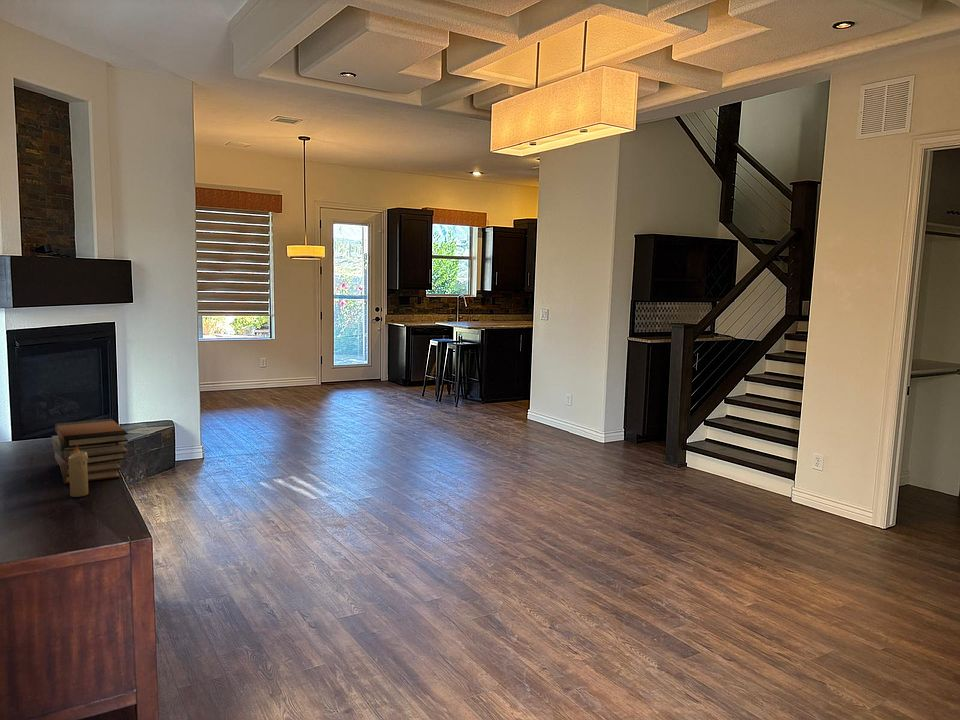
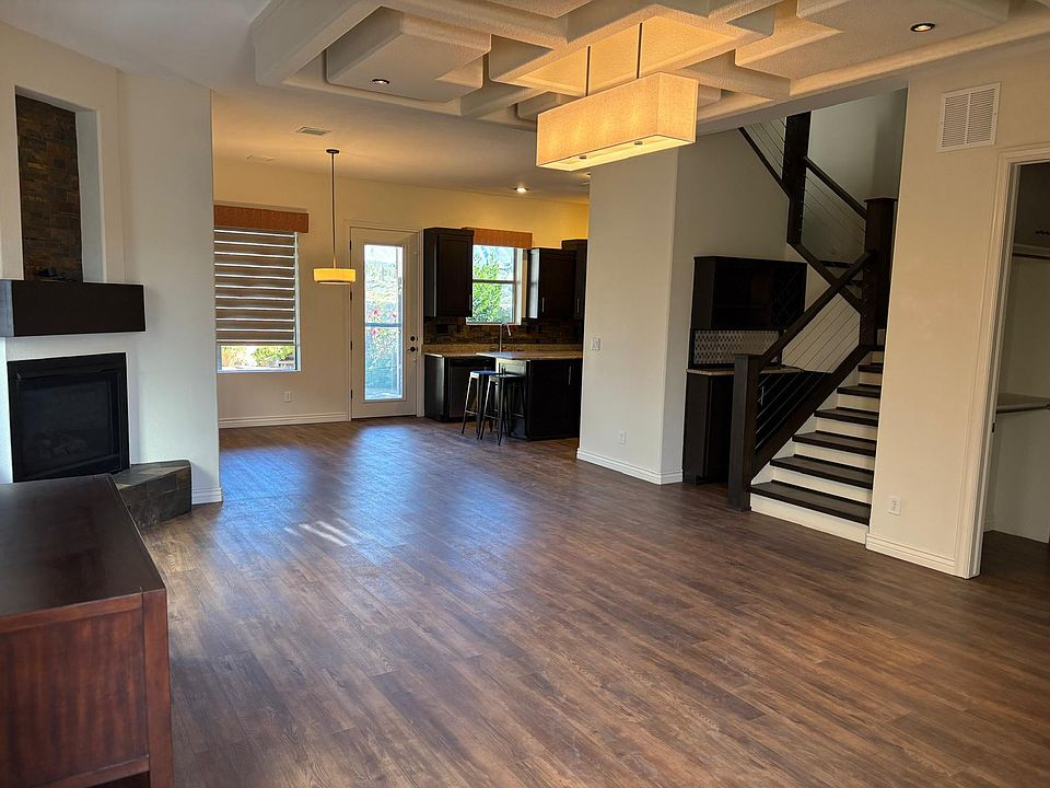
- candle [68,445,89,498]
- book stack [51,418,129,485]
